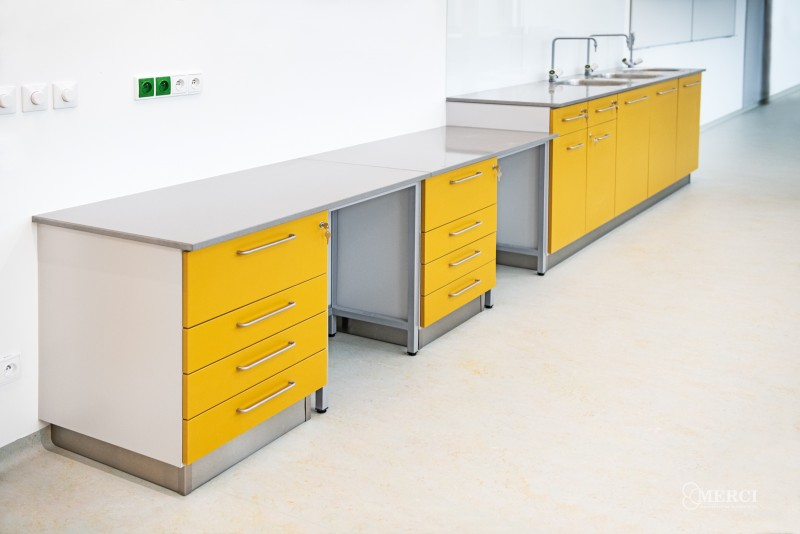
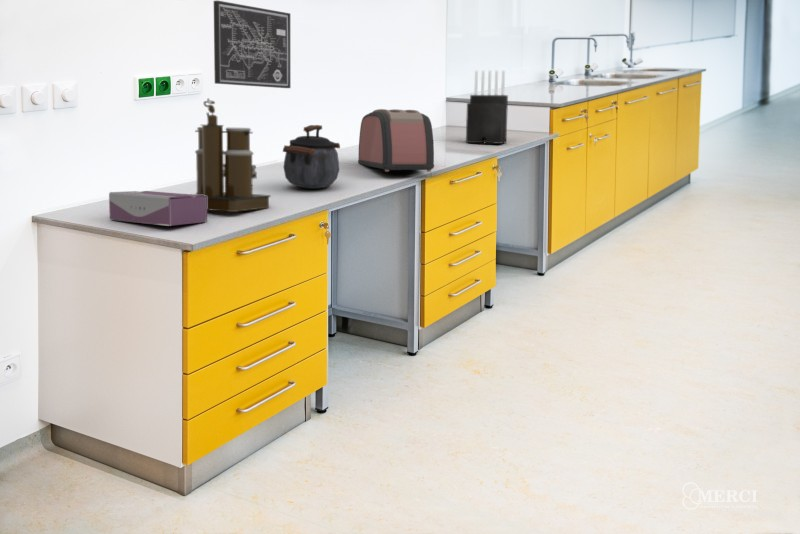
+ toaster [357,108,435,173]
+ tissue box [108,190,208,227]
+ knife block [465,70,509,145]
+ wall art [213,0,291,89]
+ coffee maker [191,98,272,213]
+ kettle [282,124,341,190]
